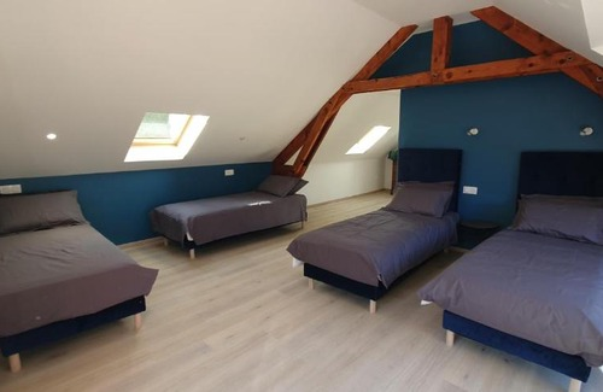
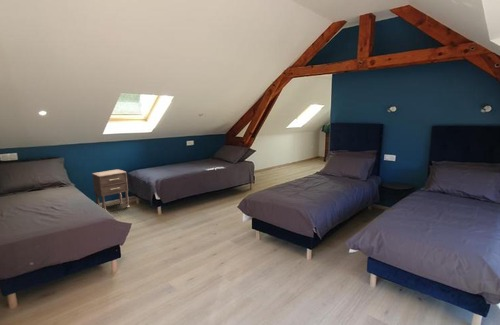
+ nightstand [91,168,130,211]
